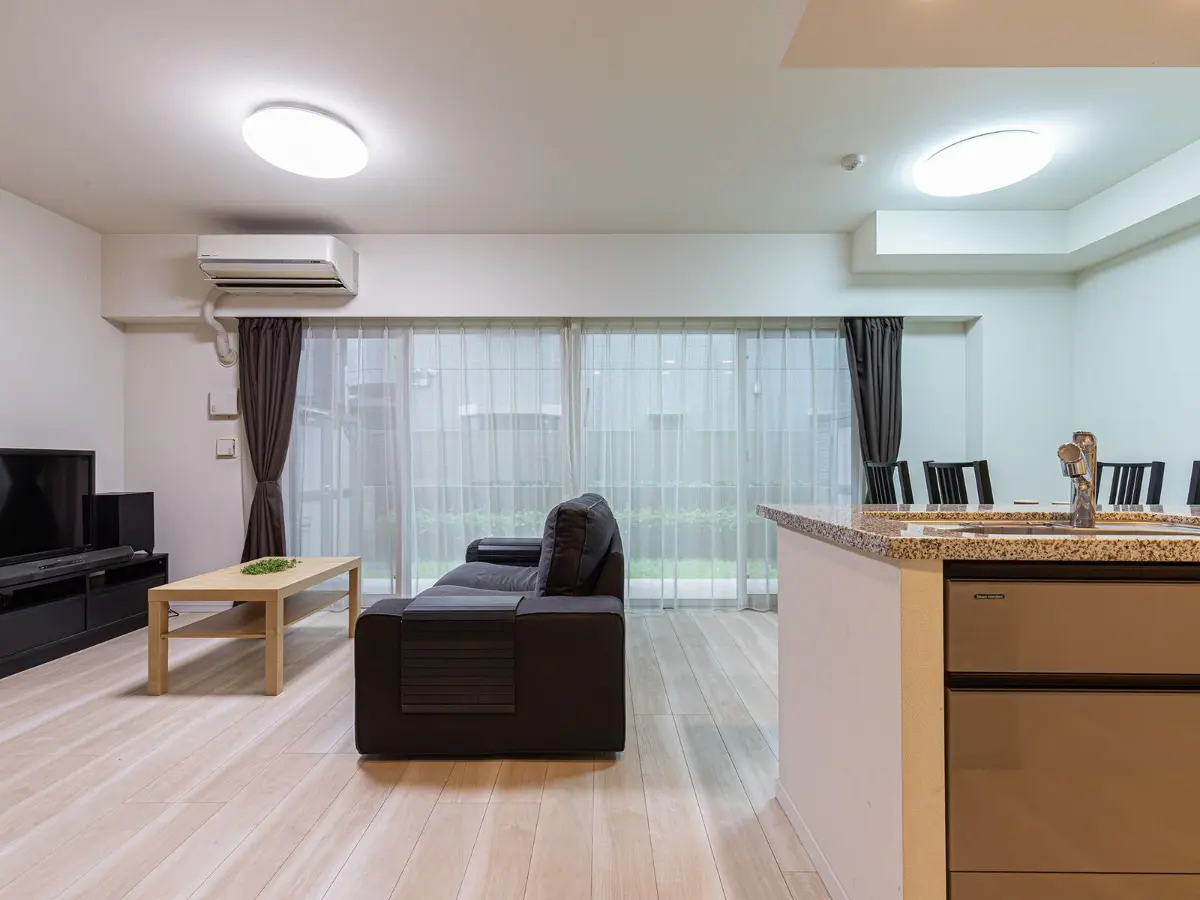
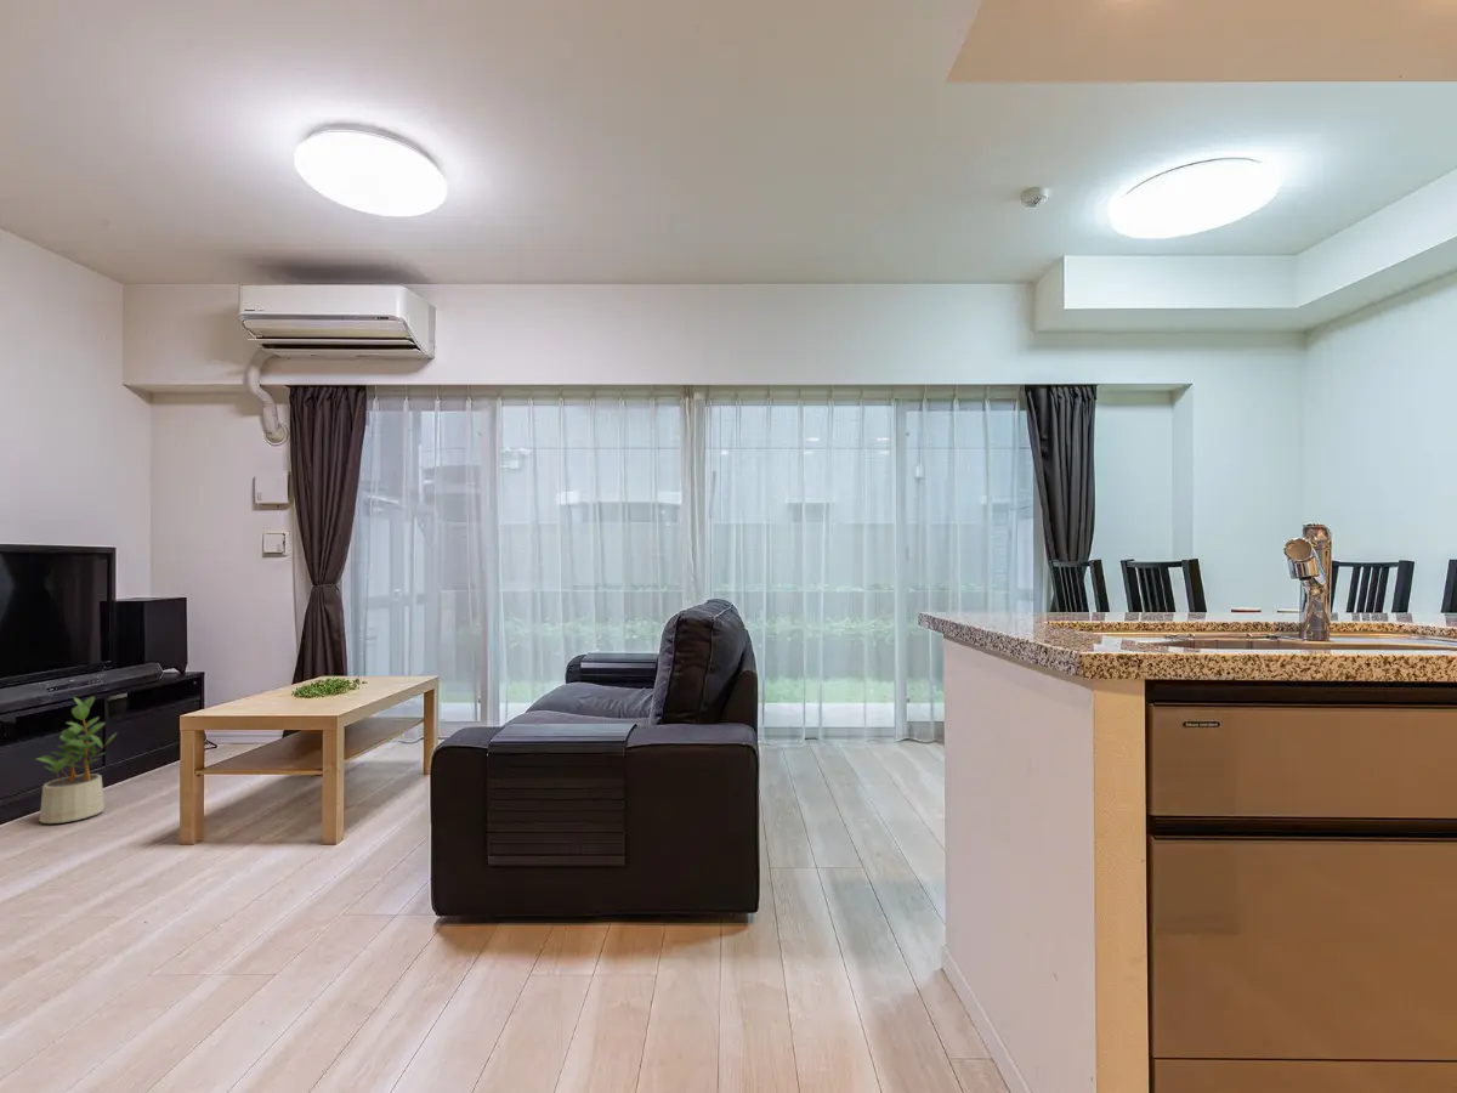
+ potted plant [35,695,119,825]
